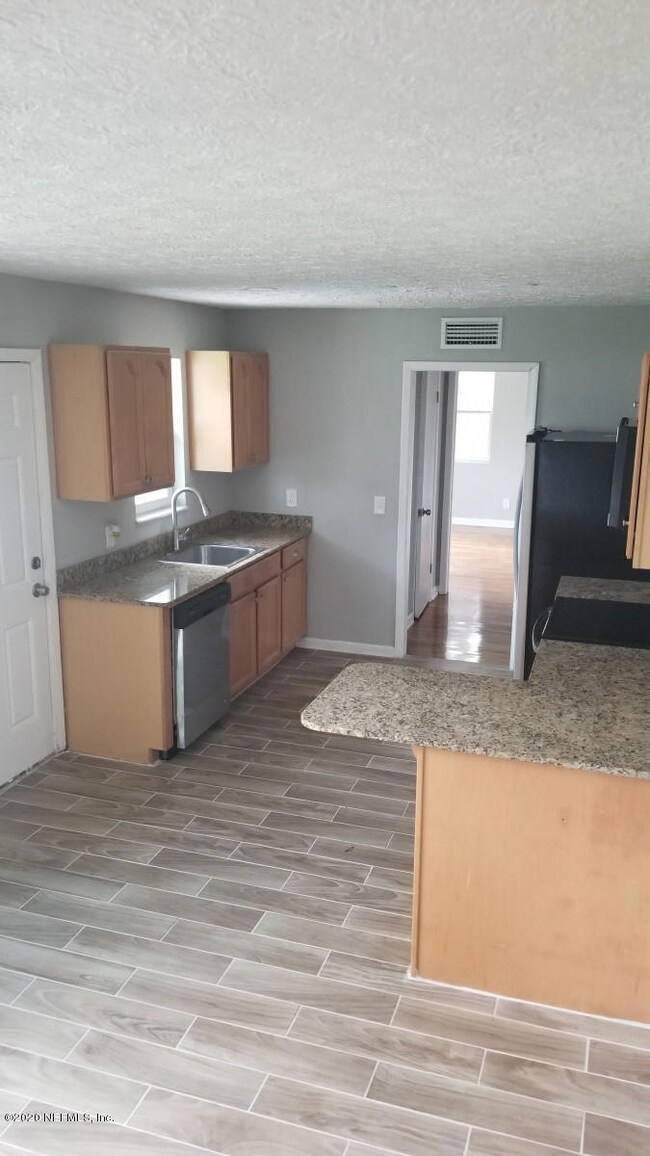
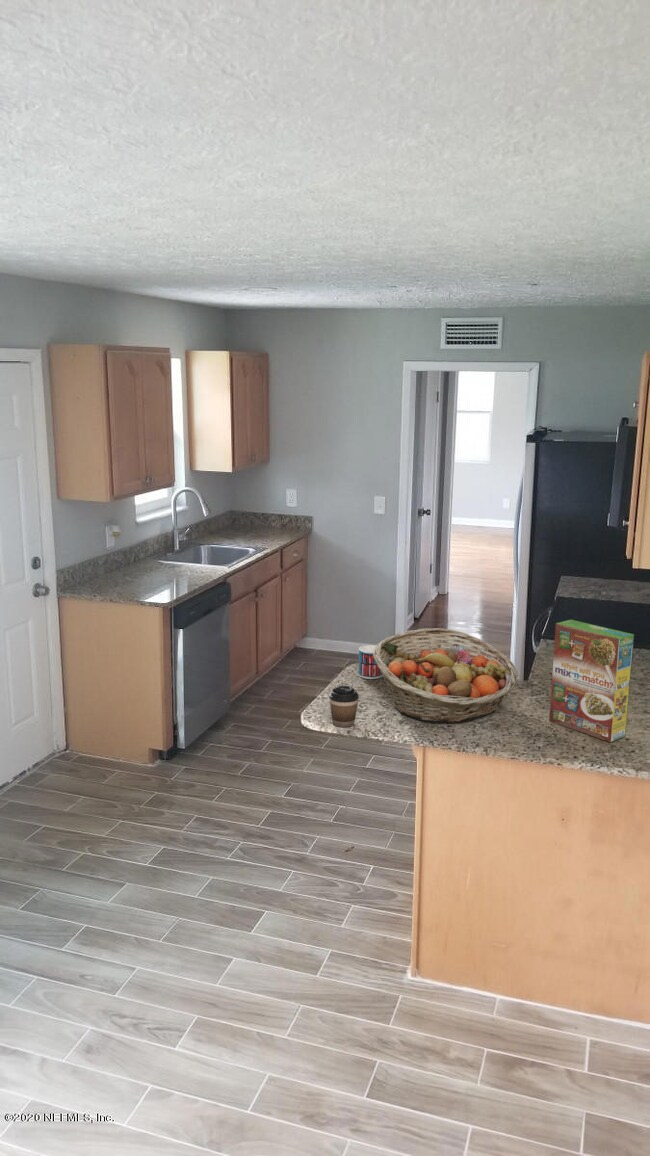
+ mug [358,644,383,680]
+ cereal box [548,619,635,743]
+ coffee cup [328,685,360,728]
+ fruit basket [373,627,519,724]
